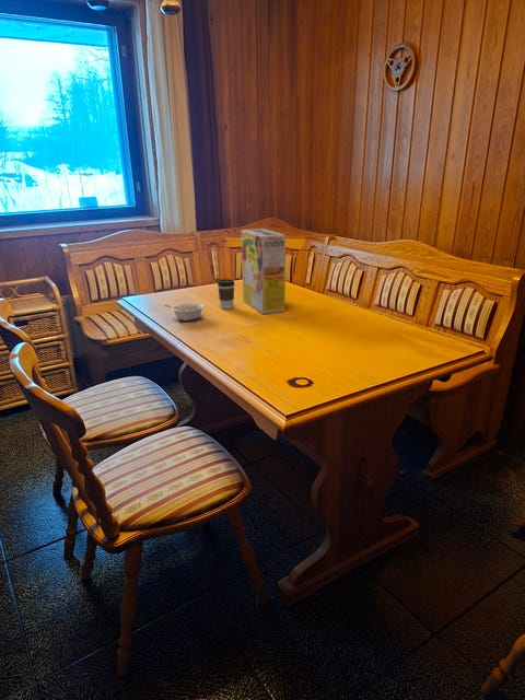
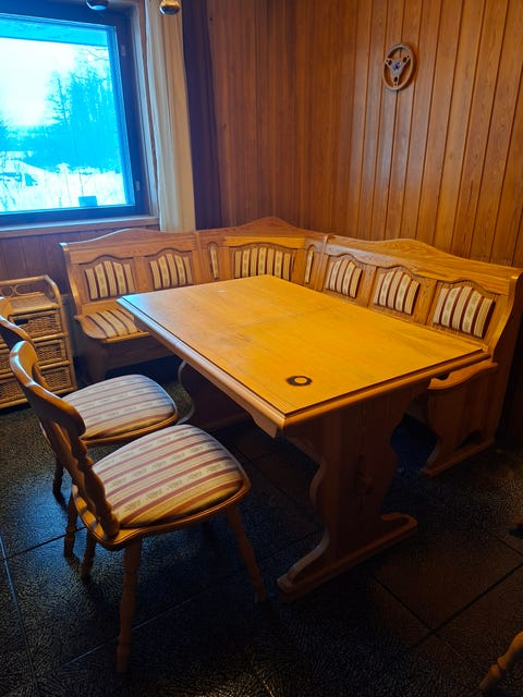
- cereal box [241,228,287,315]
- legume [164,302,206,323]
- coffee cup [217,278,235,311]
